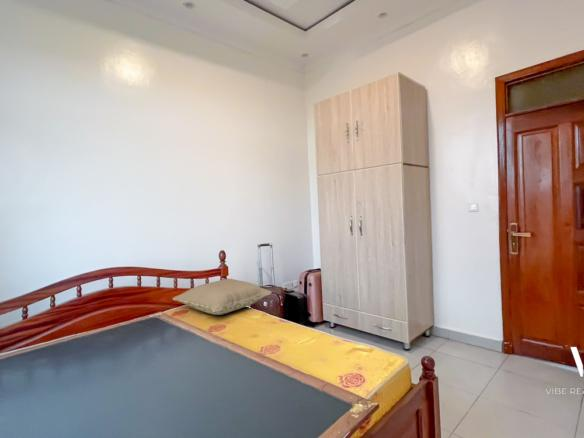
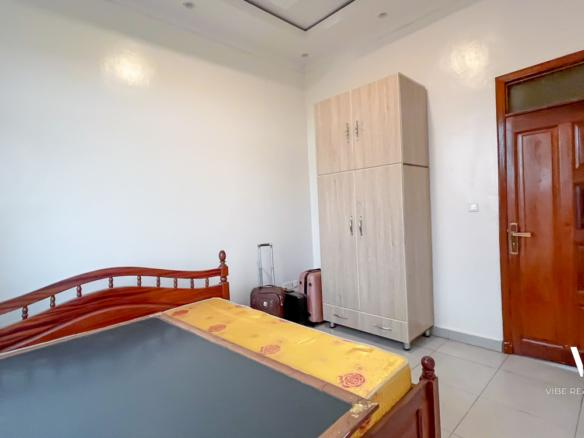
- pillow [171,278,273,316]
